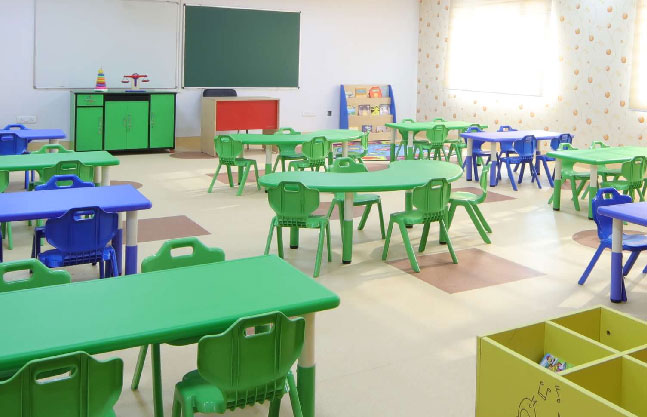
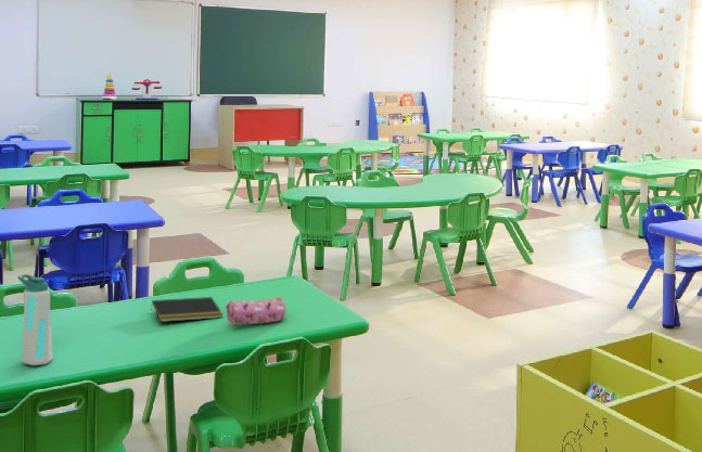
+ notepad [150,296,224,323]
+ pencil case [225,296,286,326]
+ water bottle [16,273,54,366]
